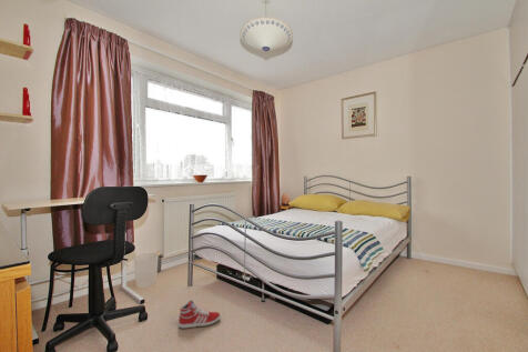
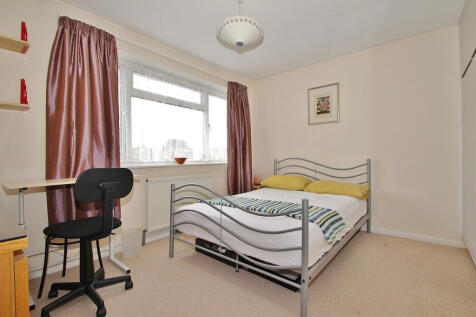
- sneaker [177,299,222,330]
